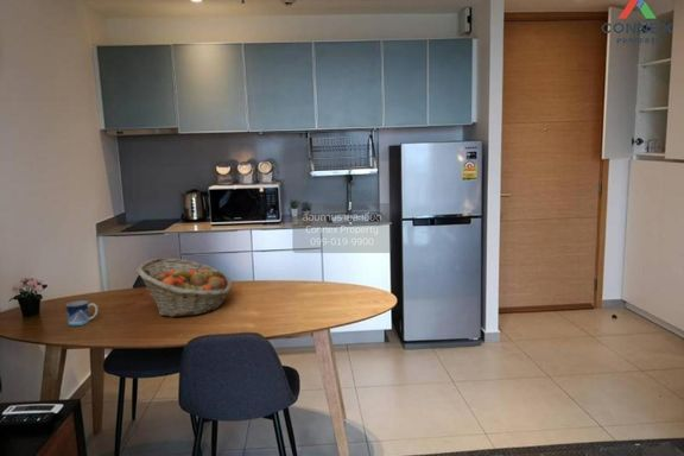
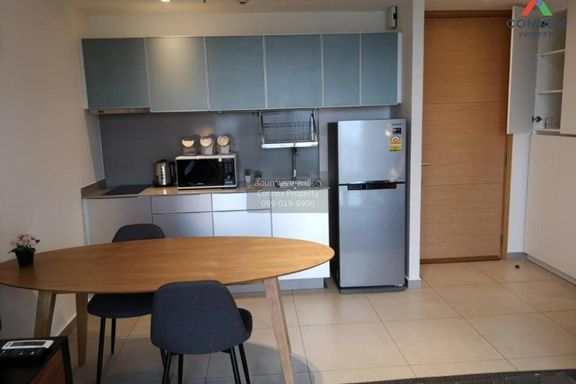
- fruit basket [135,256,233,318]
- mug [65,299,100,327]
